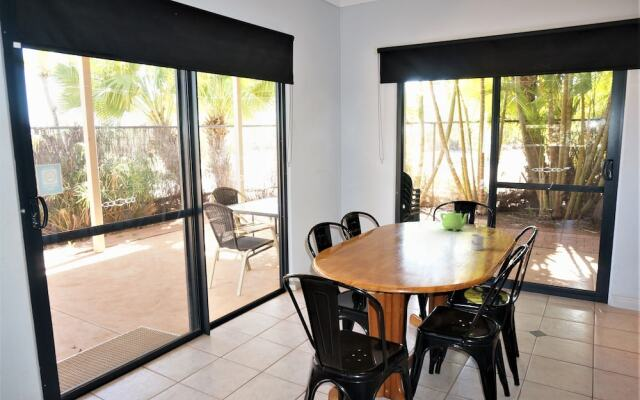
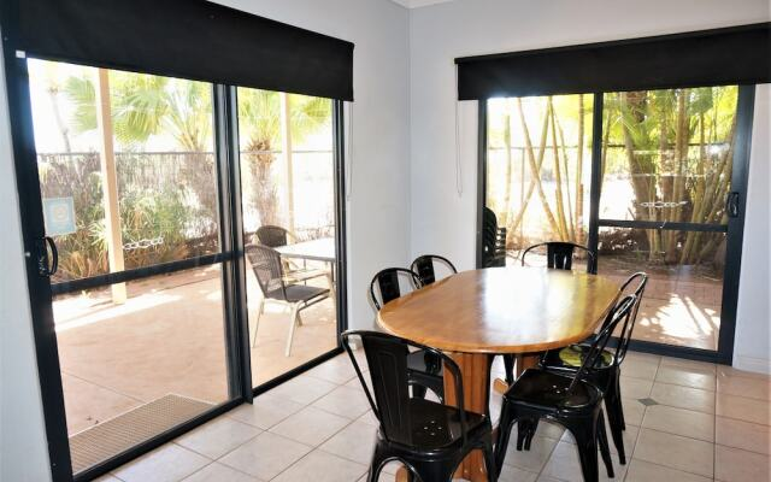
- teapot [439,210,470,232]
- mug [470,233,489,251]
